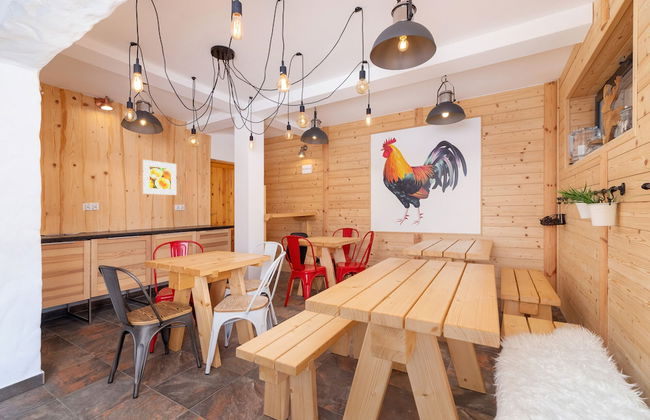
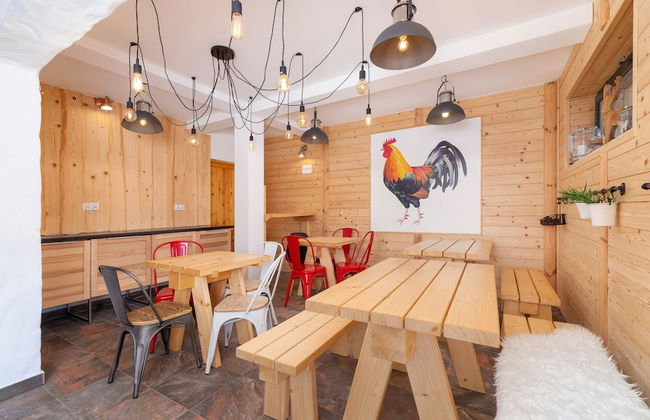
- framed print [142,159,177,196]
